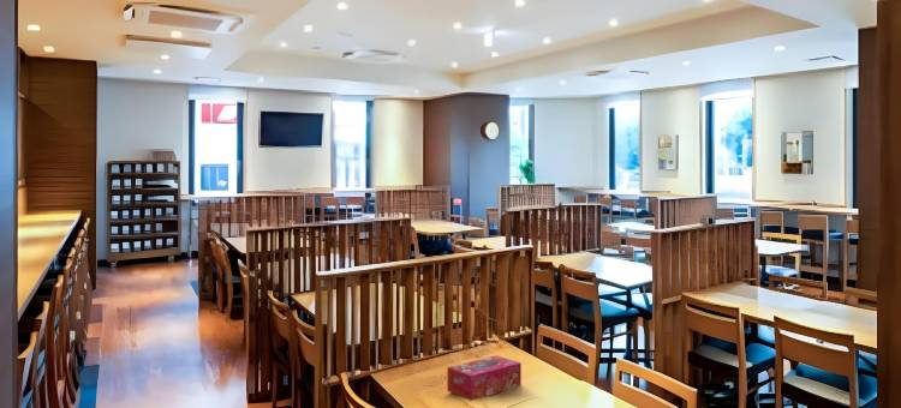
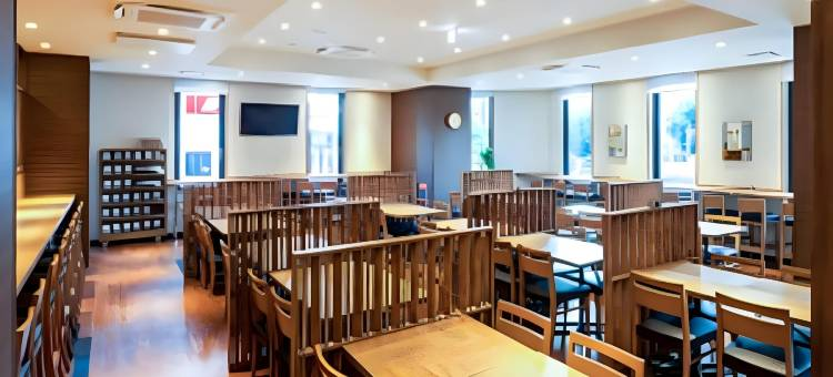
- tissue box [446,354,523,402]
